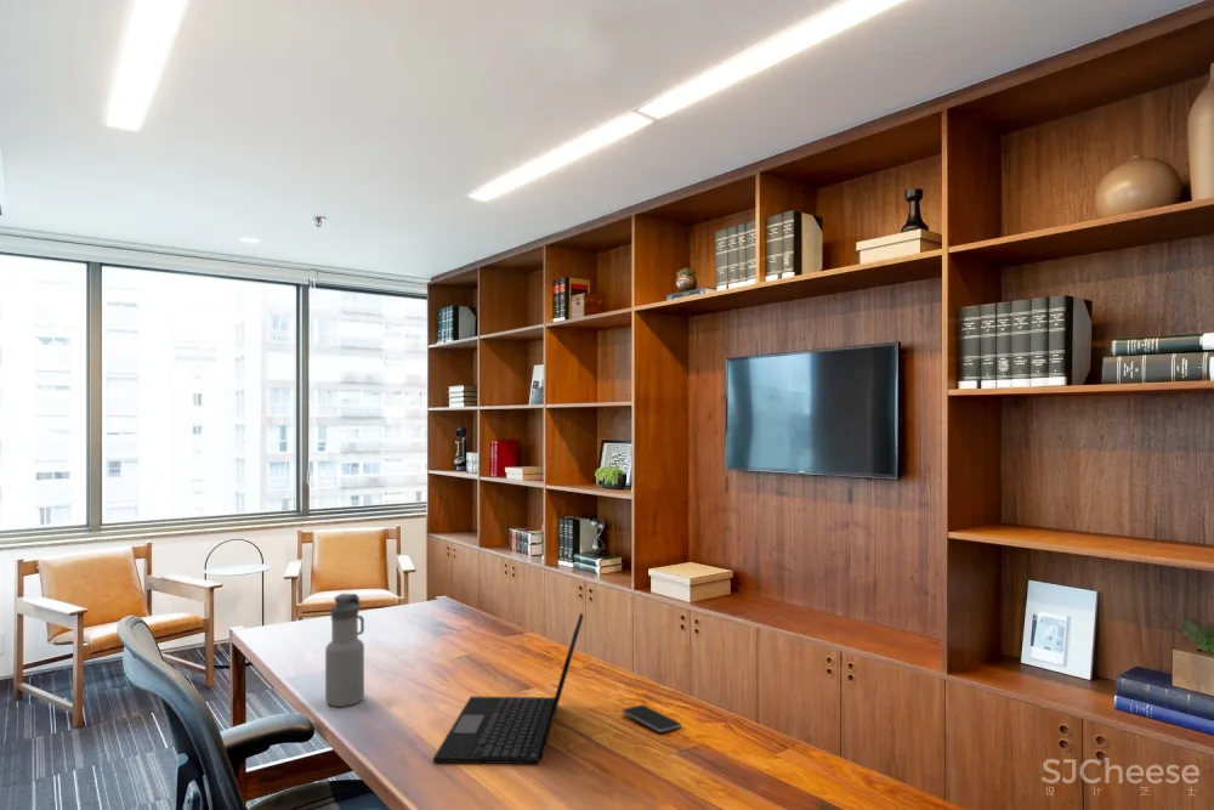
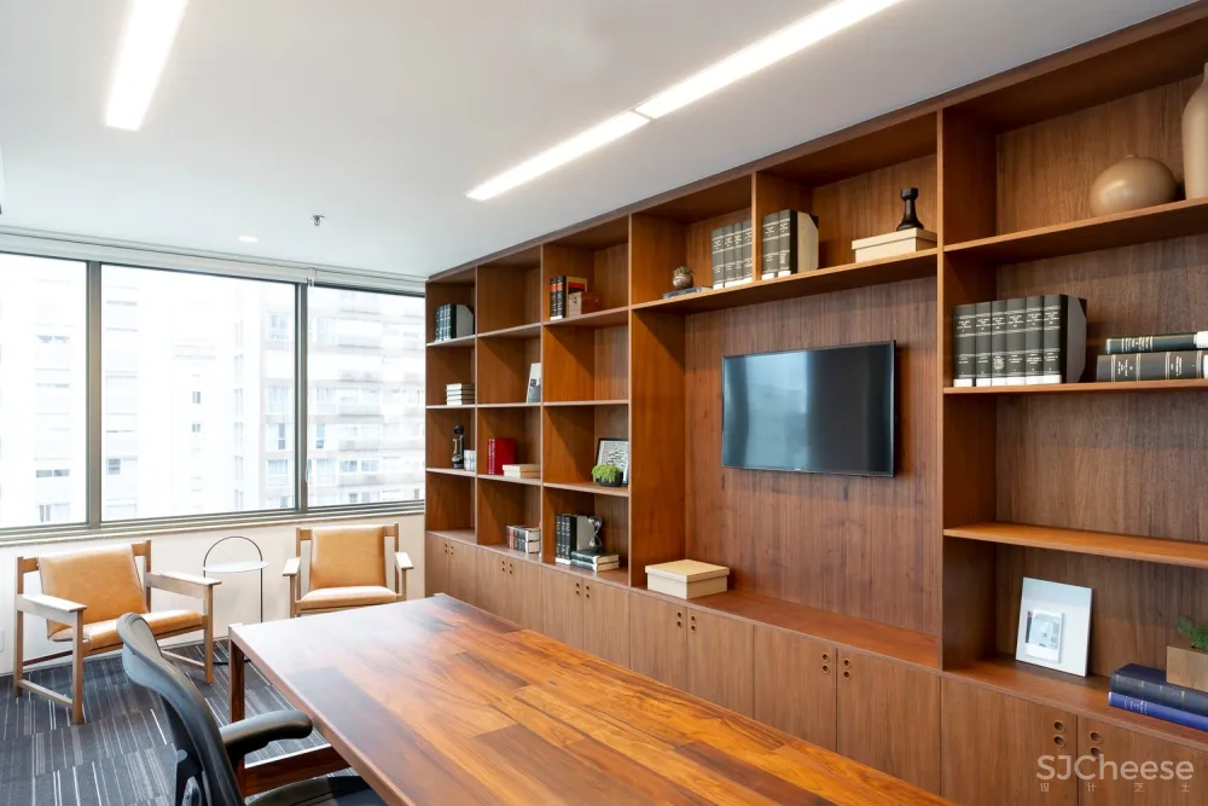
- water bottle [324,593,365,708]
- laptop [431,612,584,765]
- smartphone [622,704,682,733]
